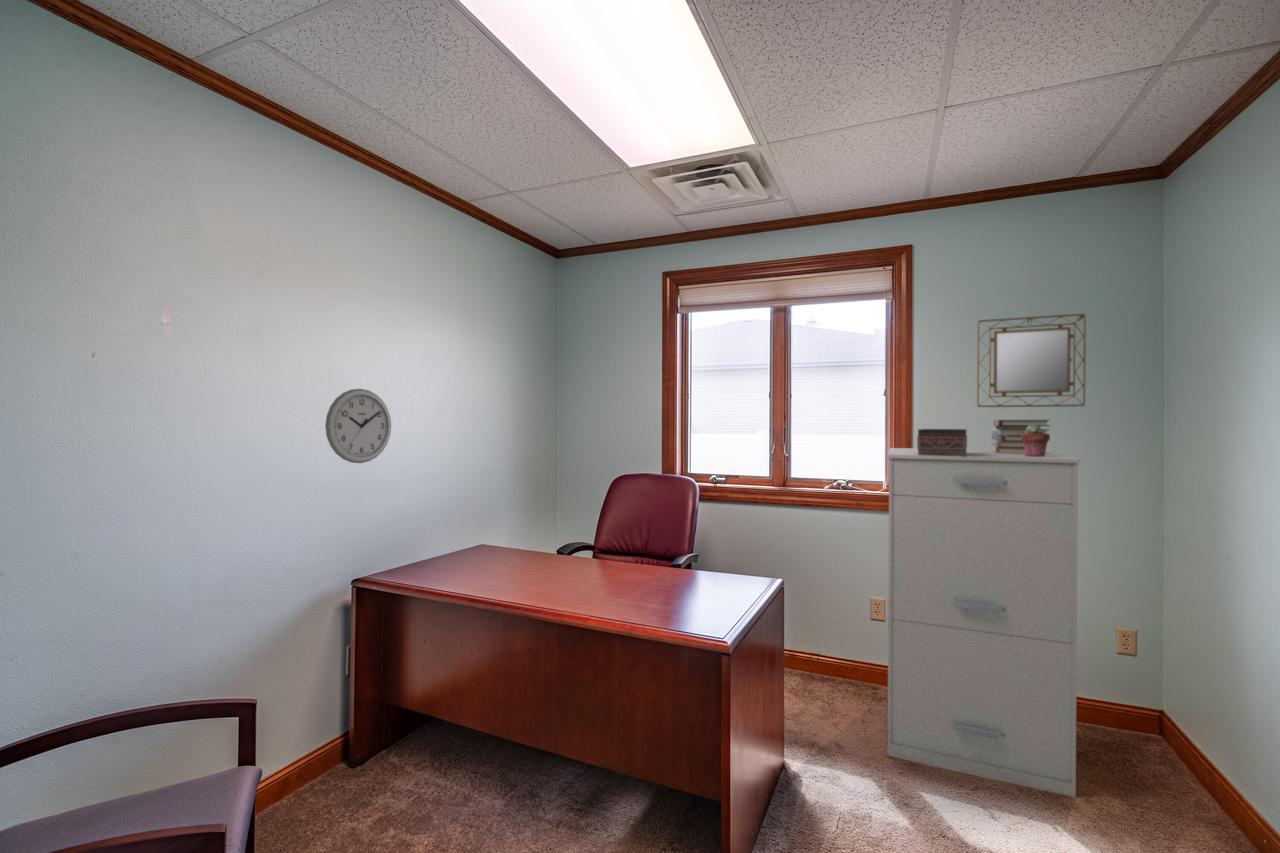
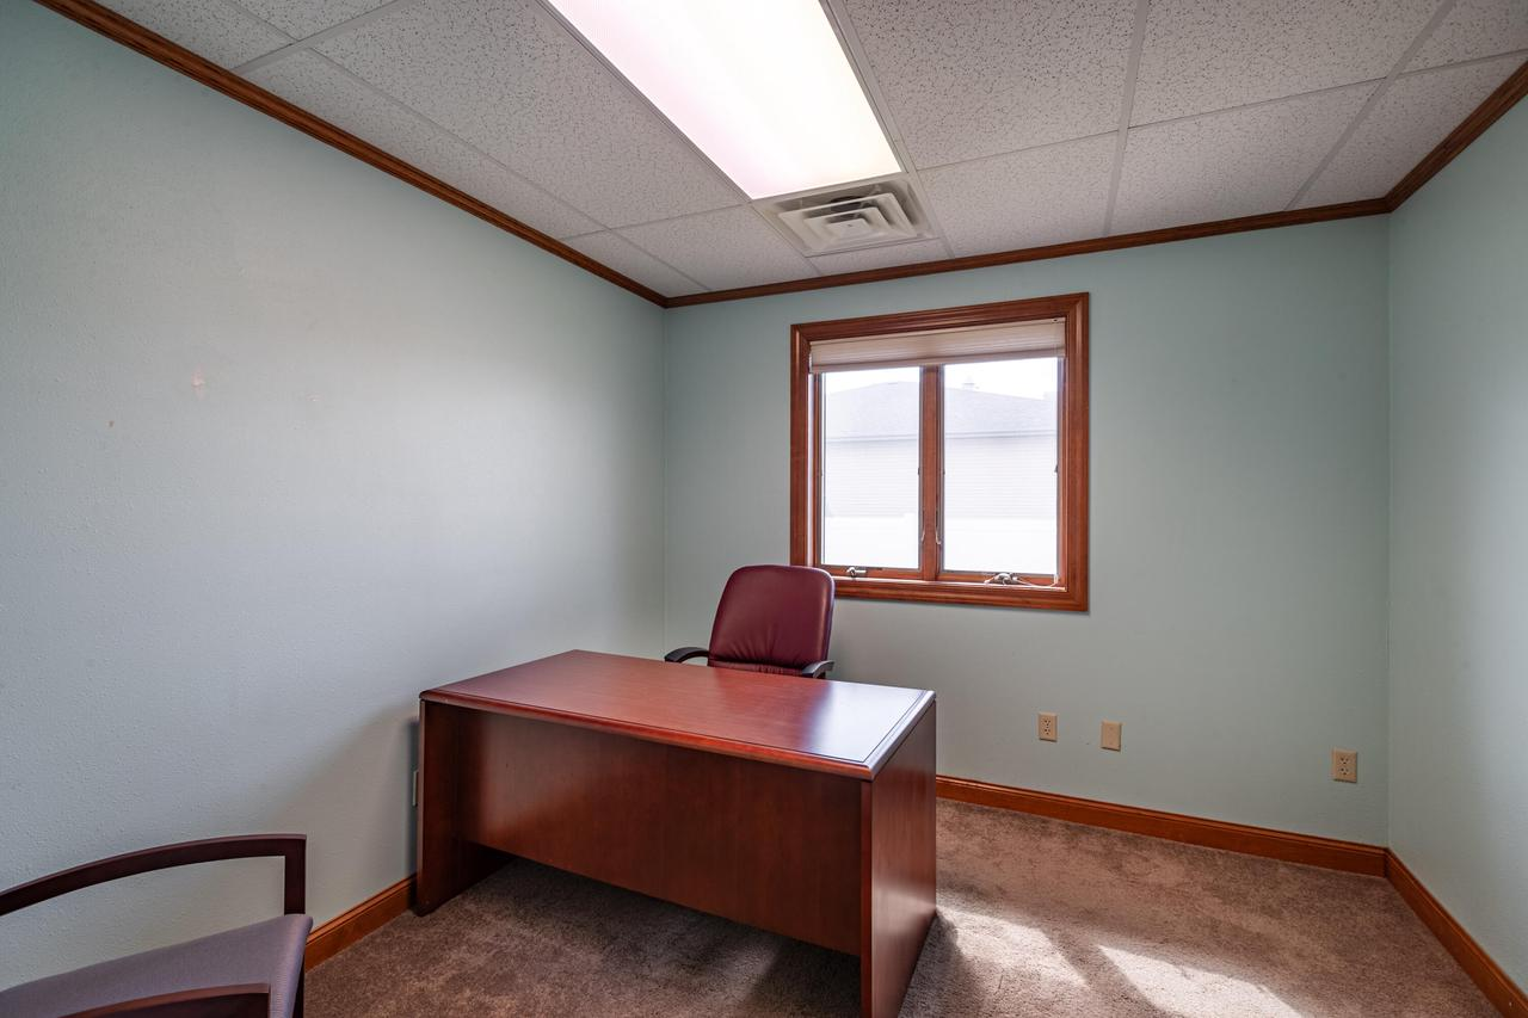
- wall clock [324,388,392,464]
- book stack [990,419,1051,454]
- filing cabinet [887,447,1081,798]
- potted succulent [1021,425,1051,457]
- tissue box [916,428,968,456]
- home mirror [976,313,1087,408]
